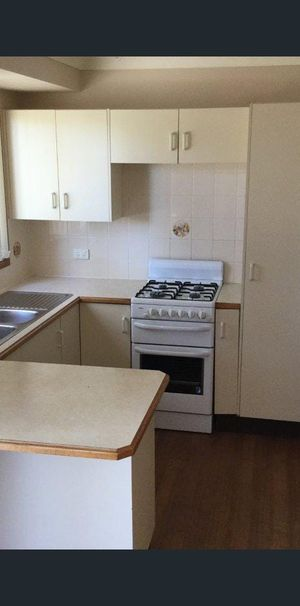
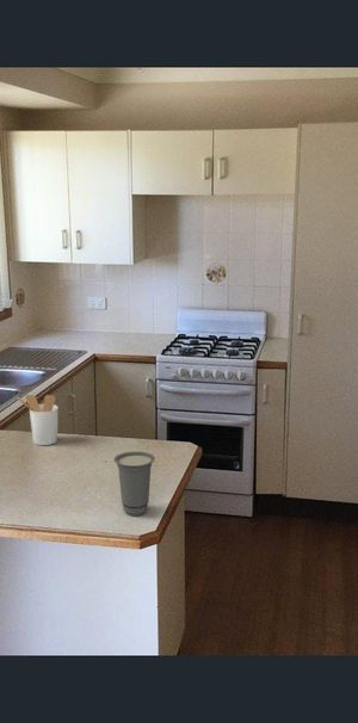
+ cup [113,451,156,517]
+ utensil holder [16,394,60,446]
